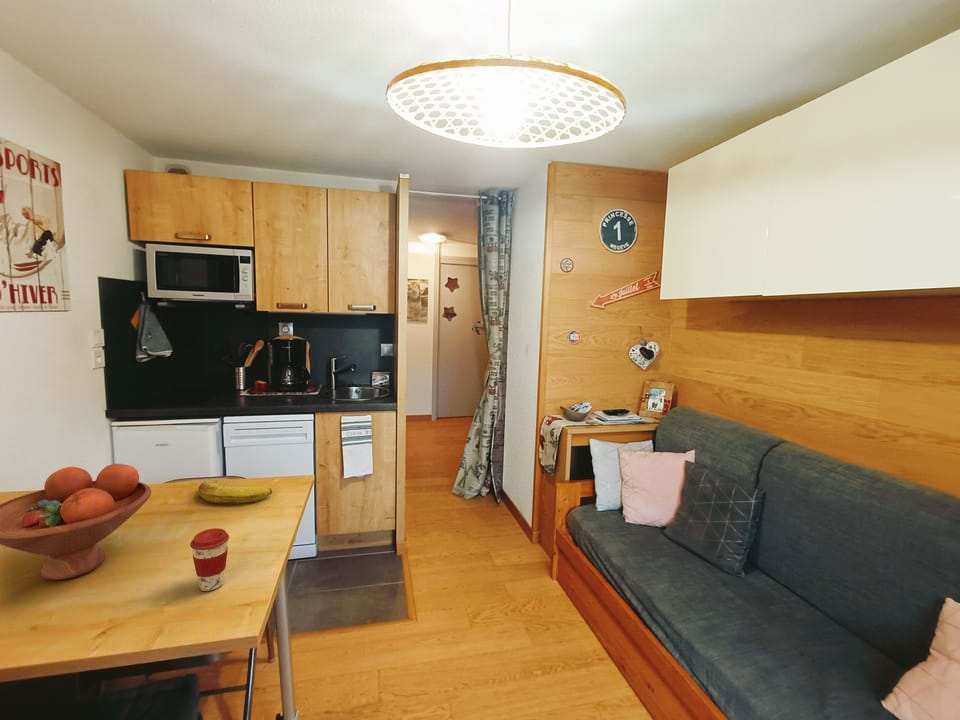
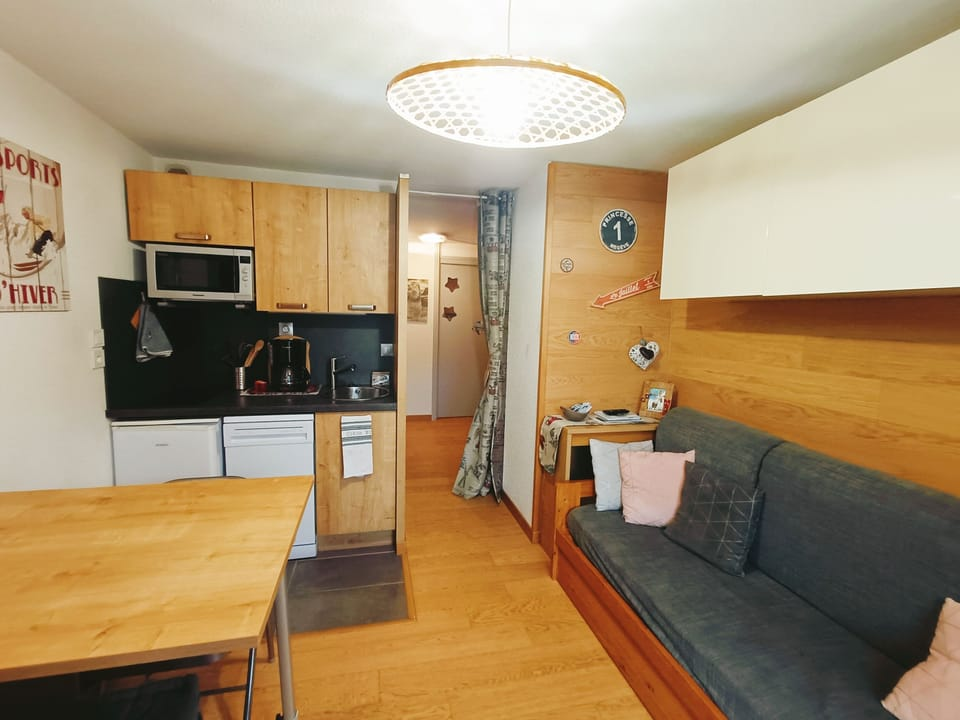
- fruit bowl [0,463,152,581]
- coffee cup [189,527,230,592]
- banana [197,477,273,504]
